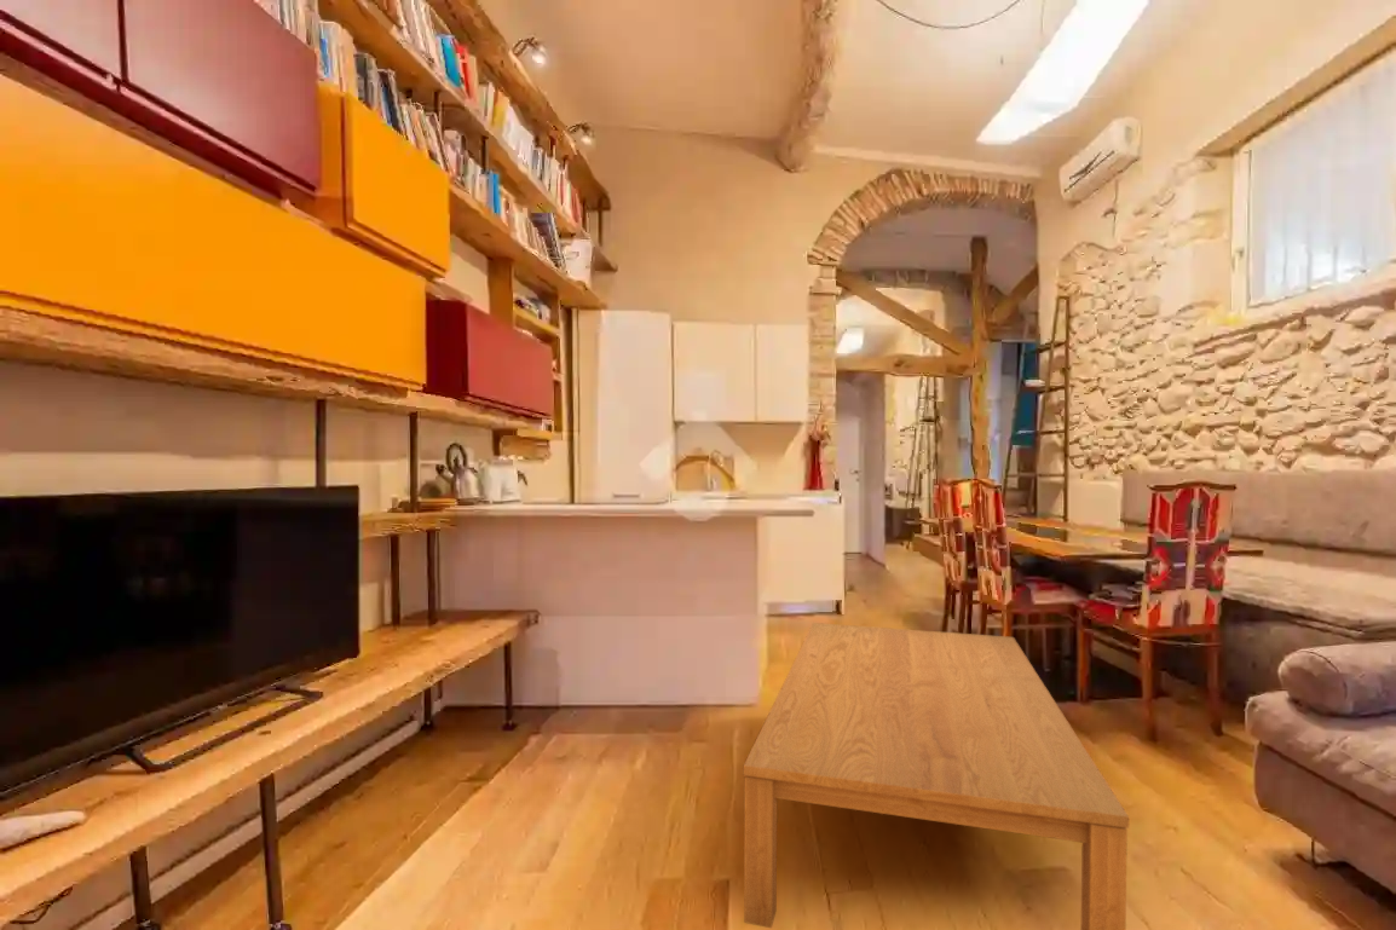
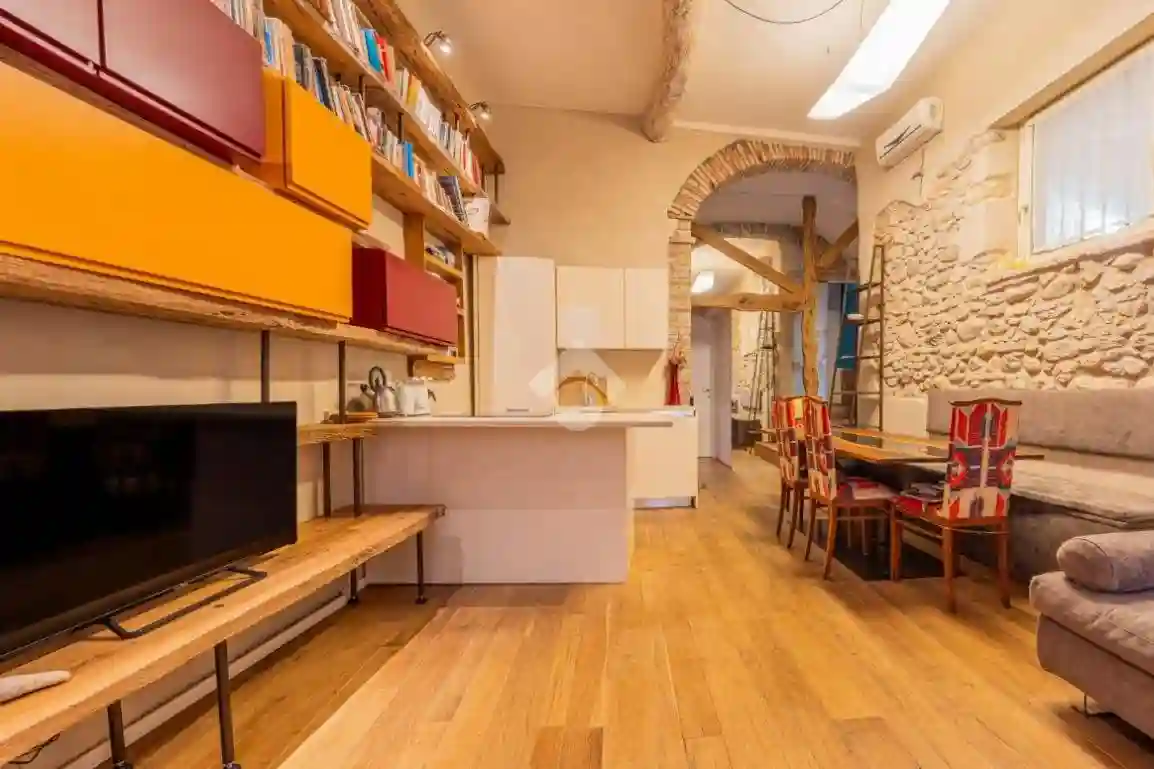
- coffee table [743,622,1130,930]
